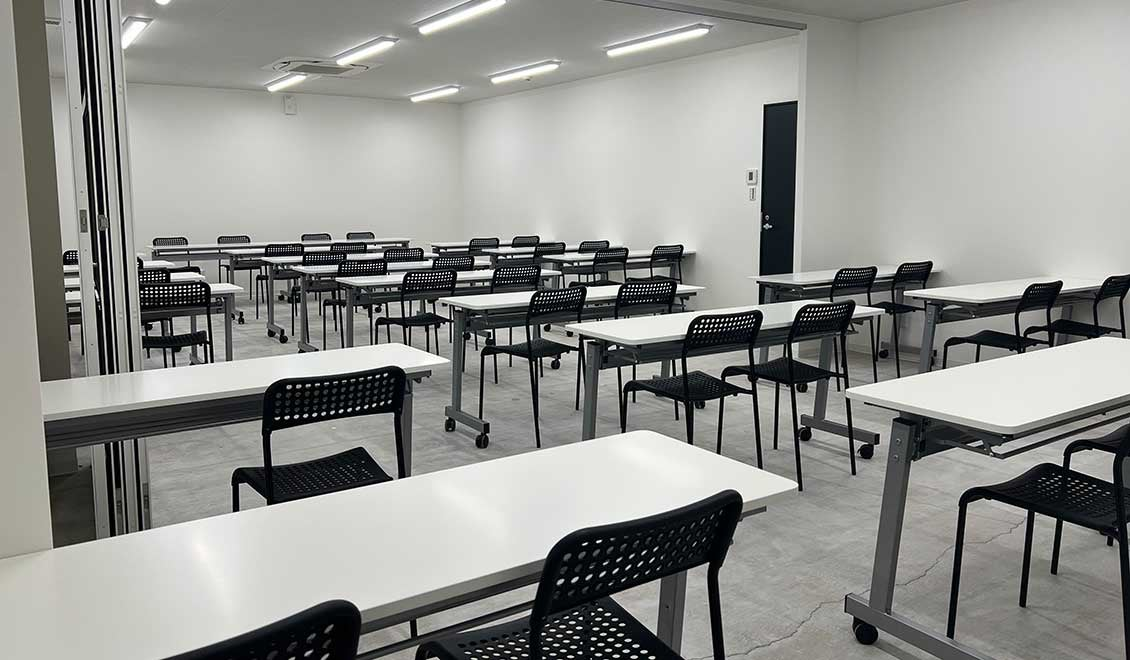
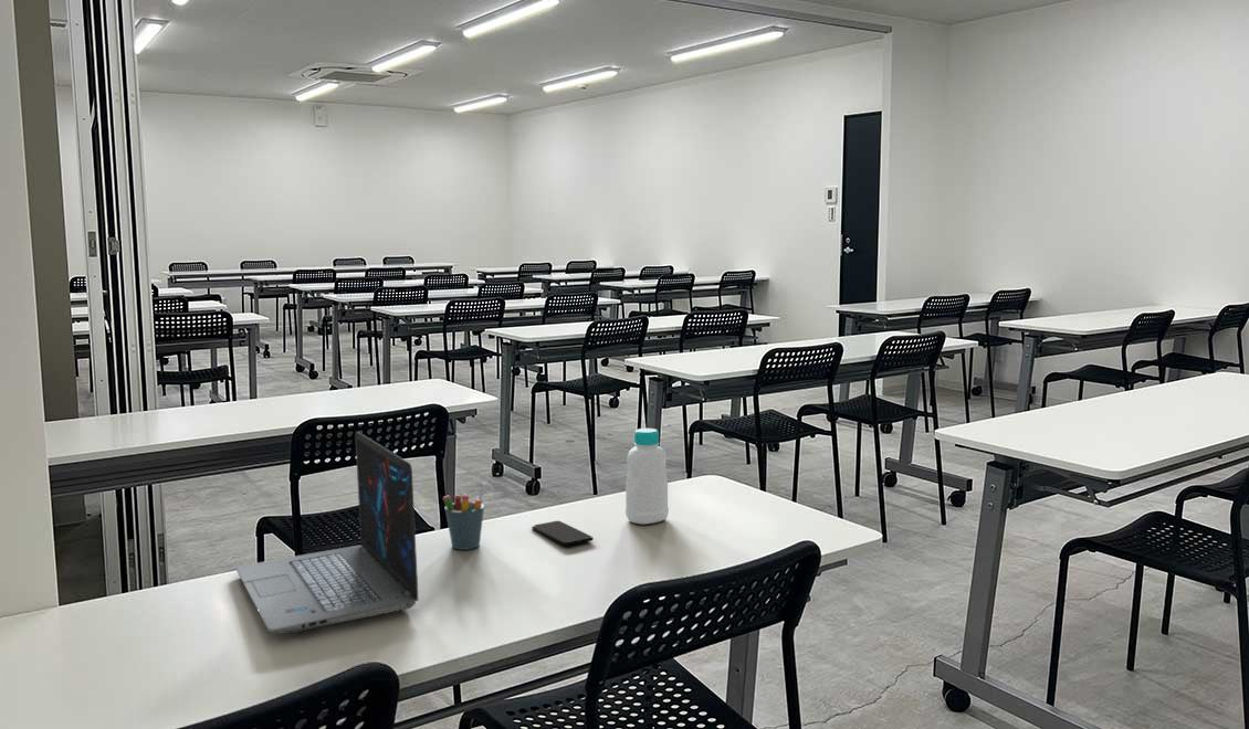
+ bottle [624,427,670,526]
+ pen holder [442,482,486,551]
+ smartphone [531,520,595,547]
+ laptop [235,431,419,635]
